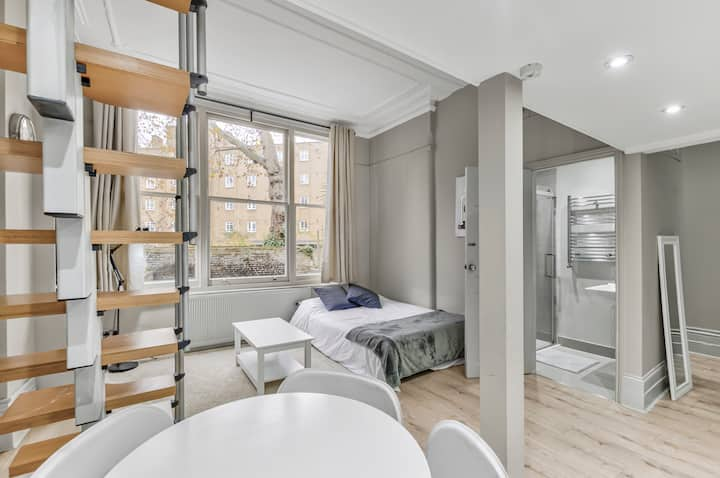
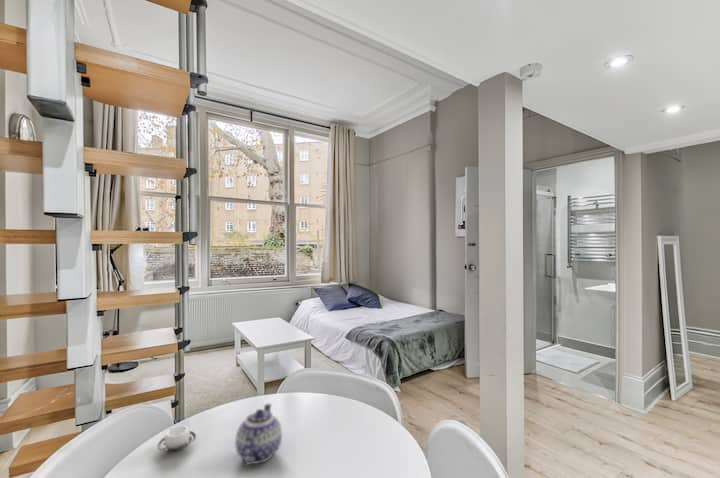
+ cup [156,425,197,453]
+ teapot [234,402,283,466]
